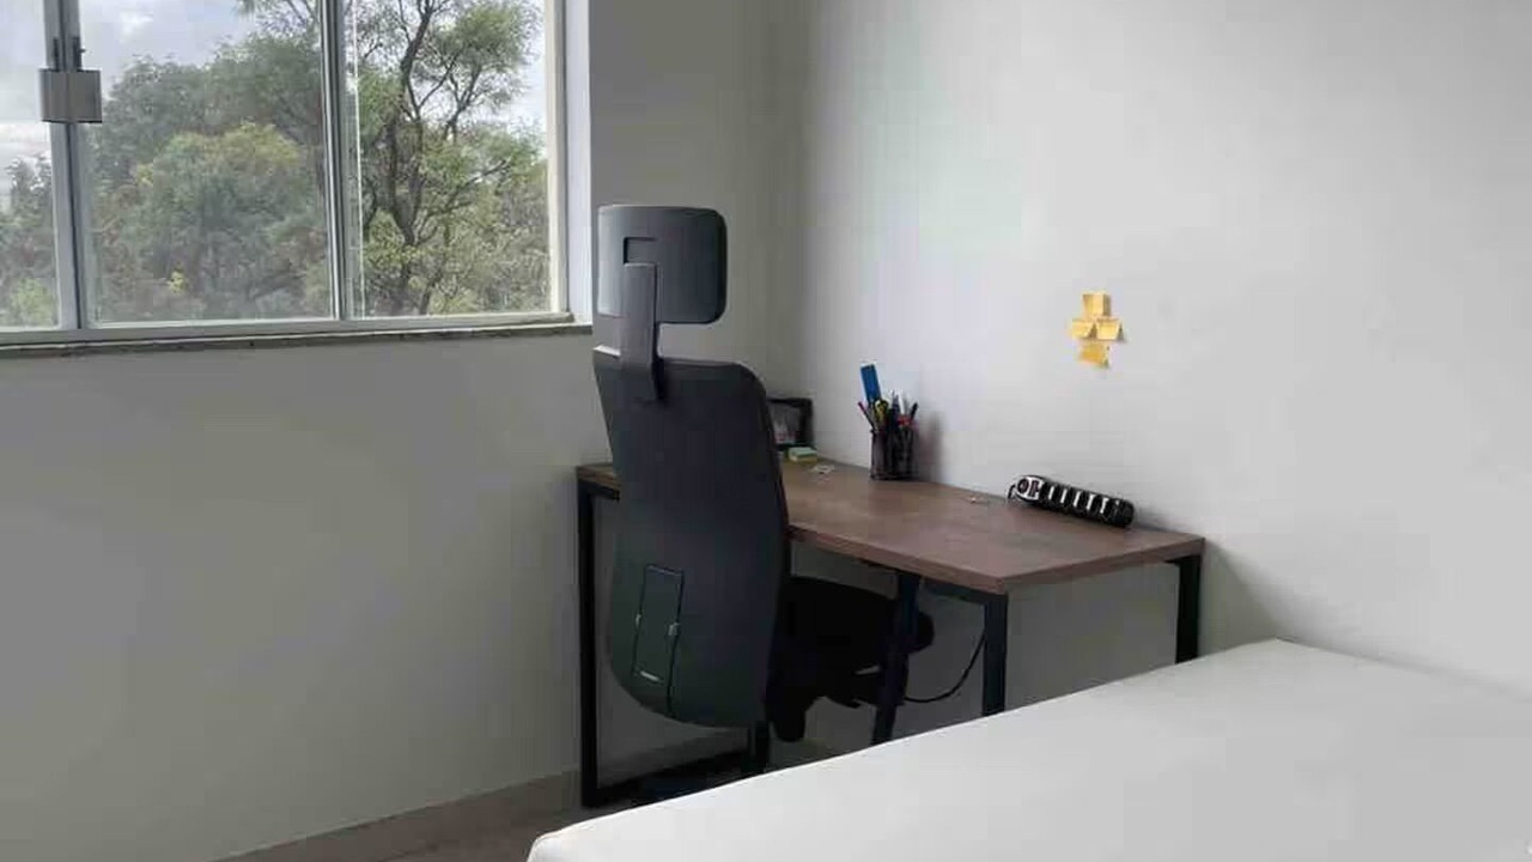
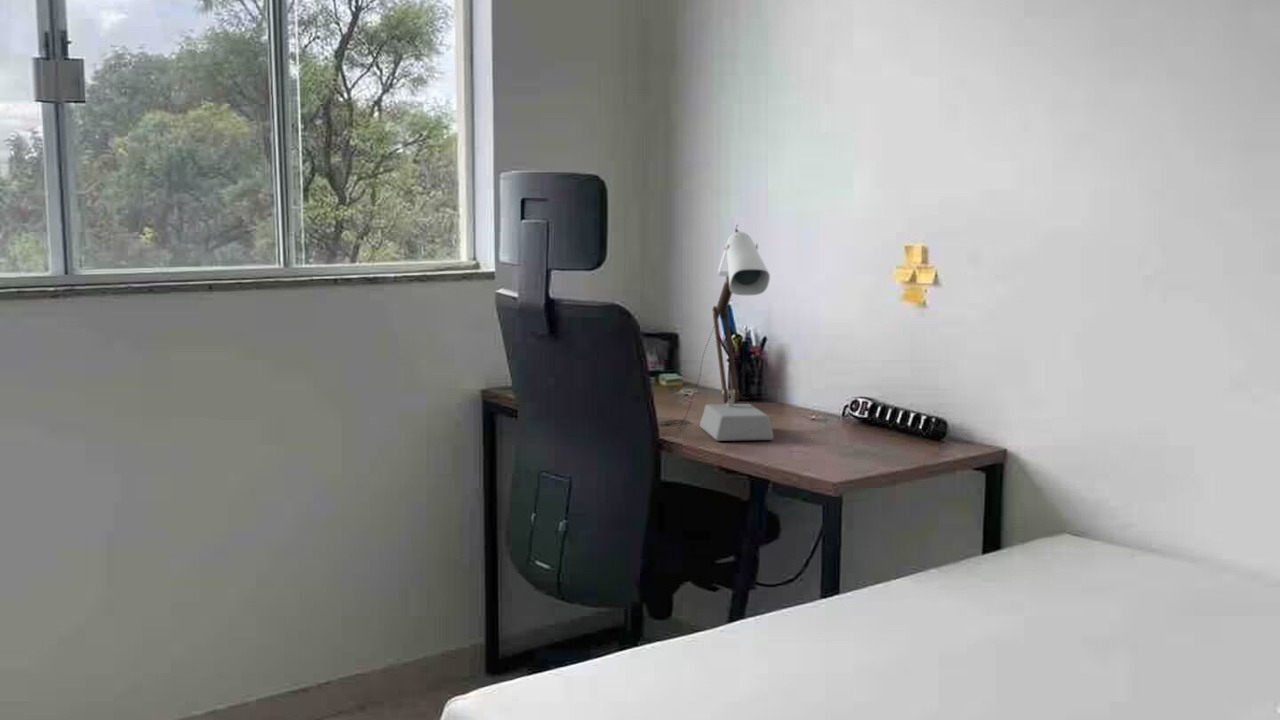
+ desk lamp [657,223,774,442]
